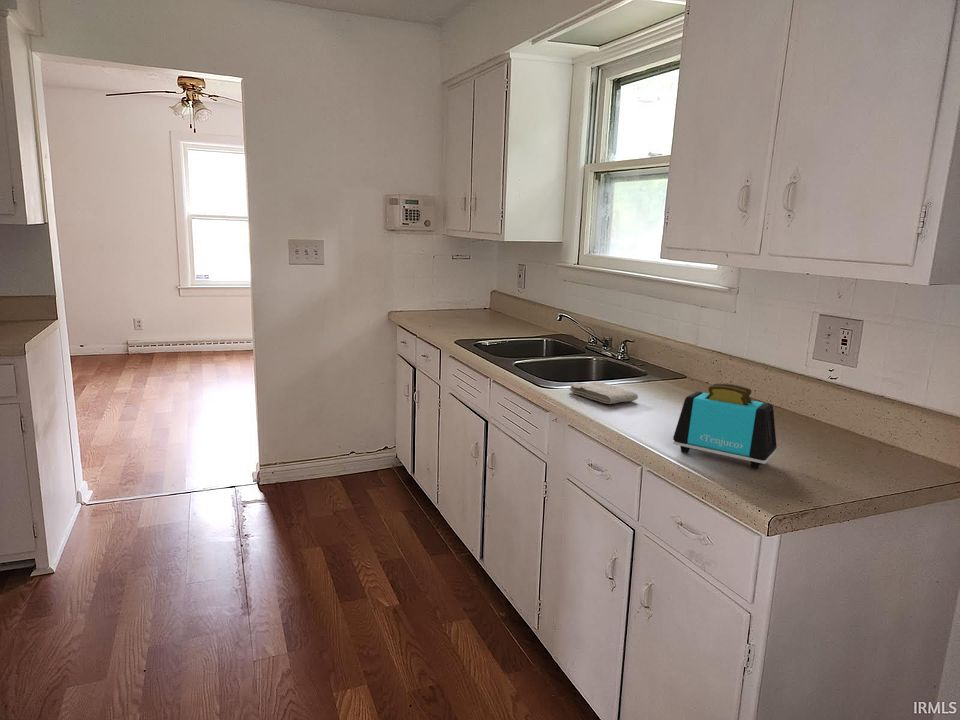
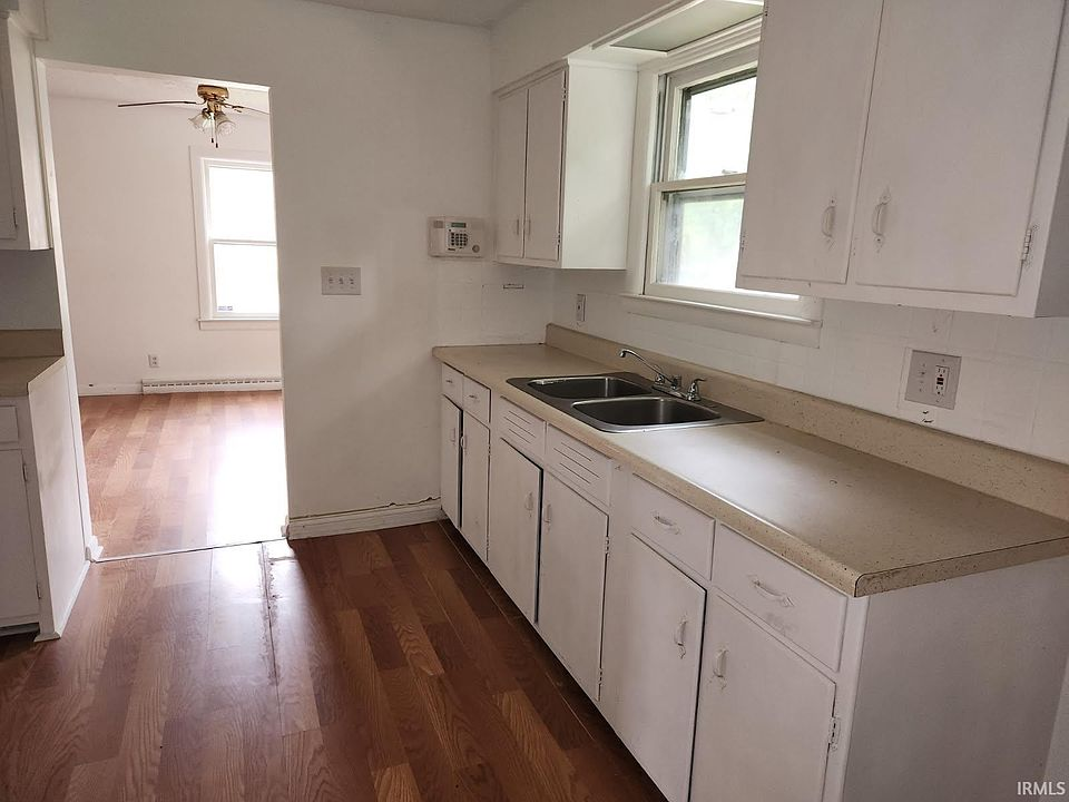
- toaster [672,382,778,470]
- washcloth [569,380,639,405]
